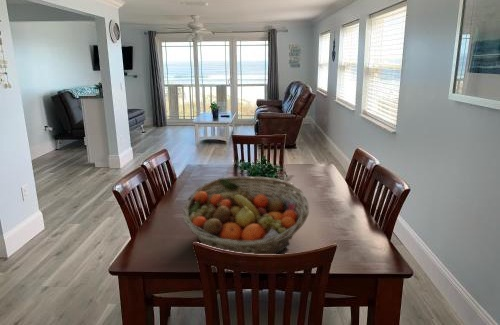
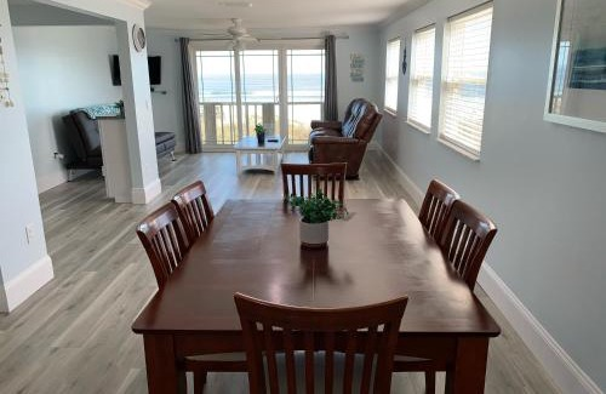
- fruit basket [182,176,310,255]
